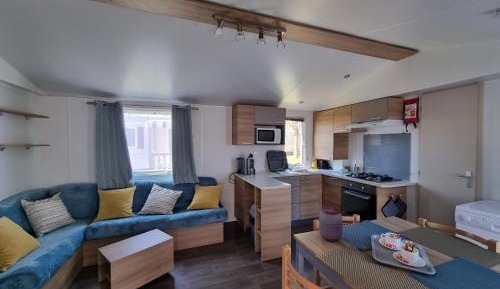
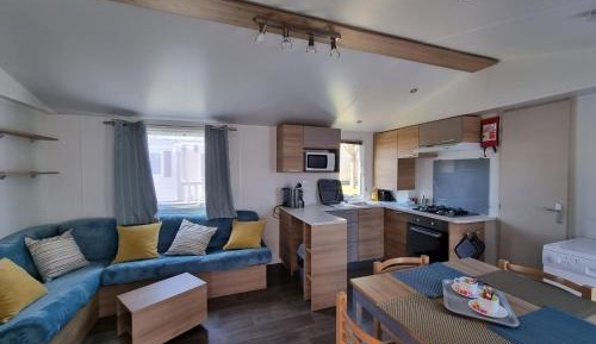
- jar [318,206,343,242]
